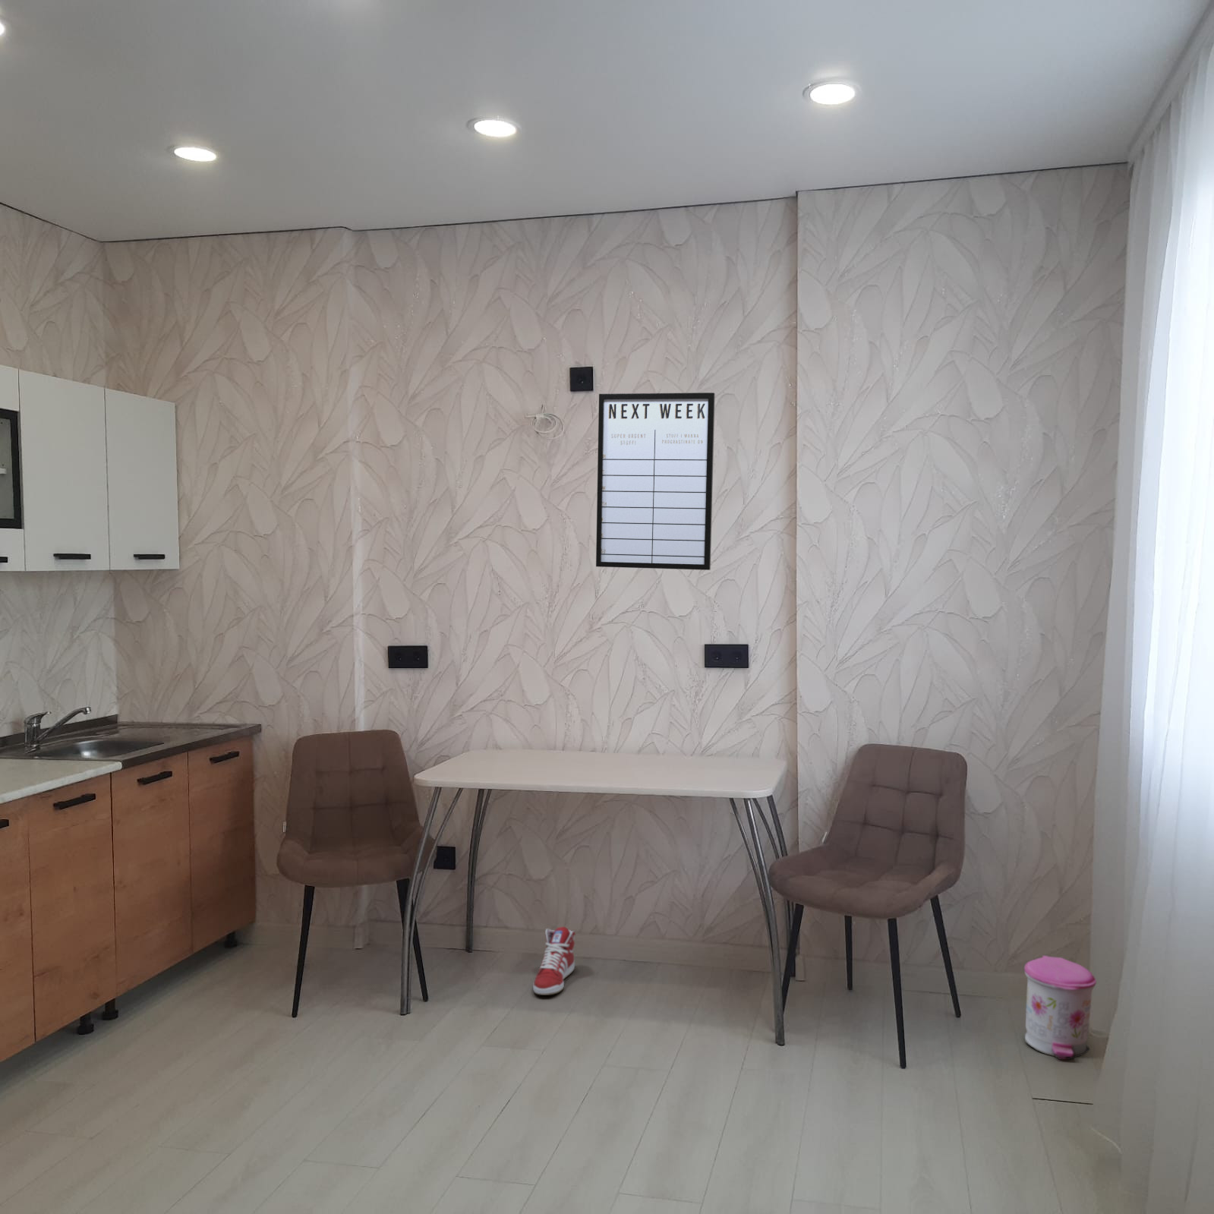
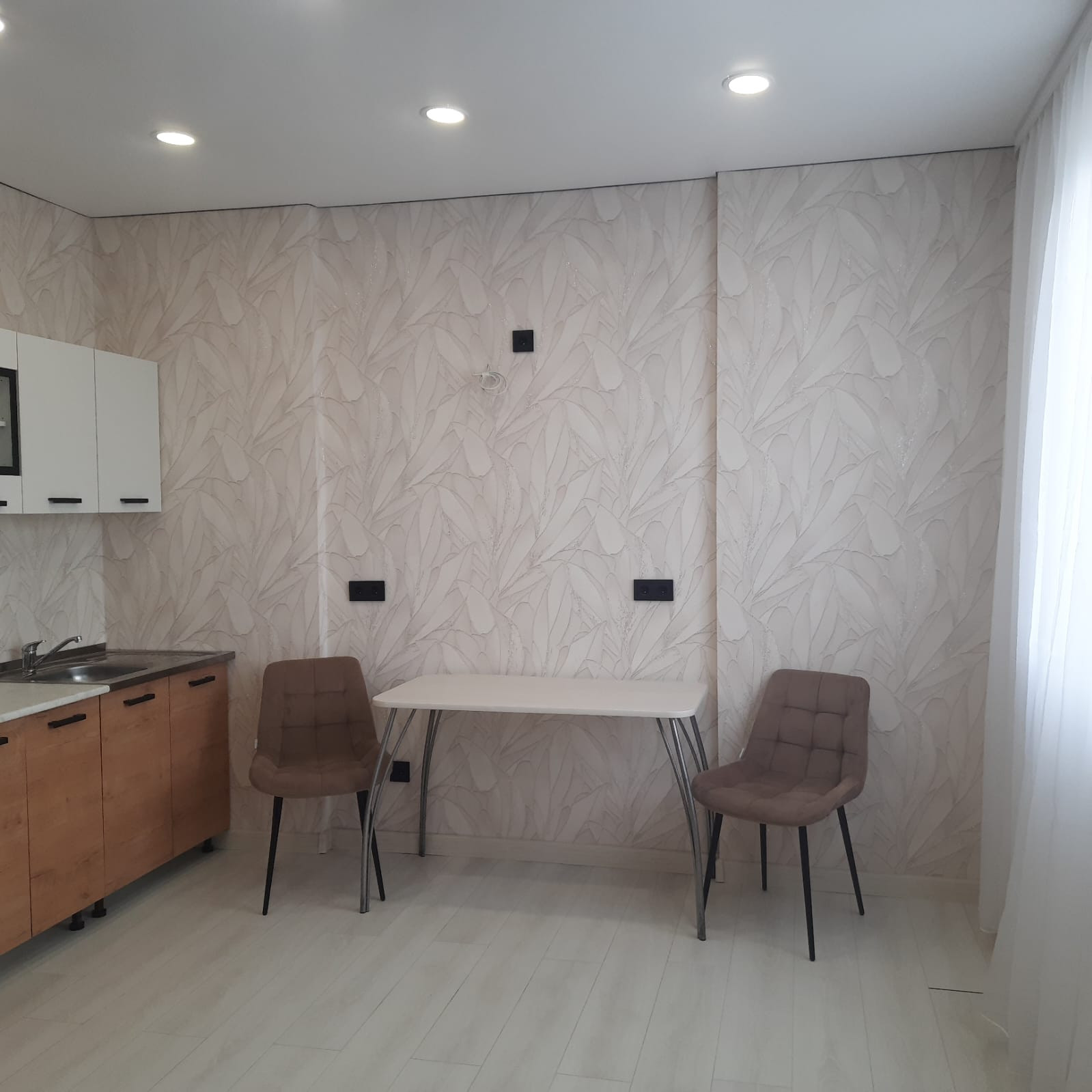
- trash can [1024,955,1097,1061]
- sneaker [533,926,576,996]
- writing board [595,391,716,571]
